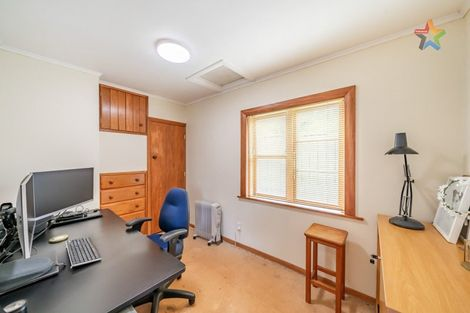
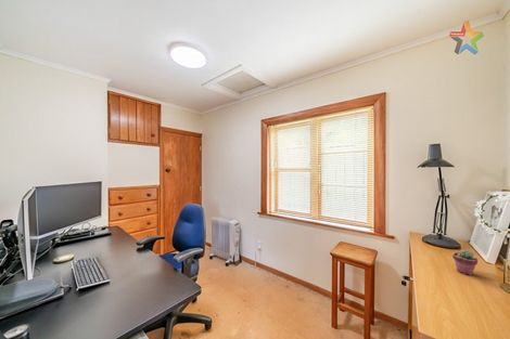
+ potted succulent [451,249,479,276]
